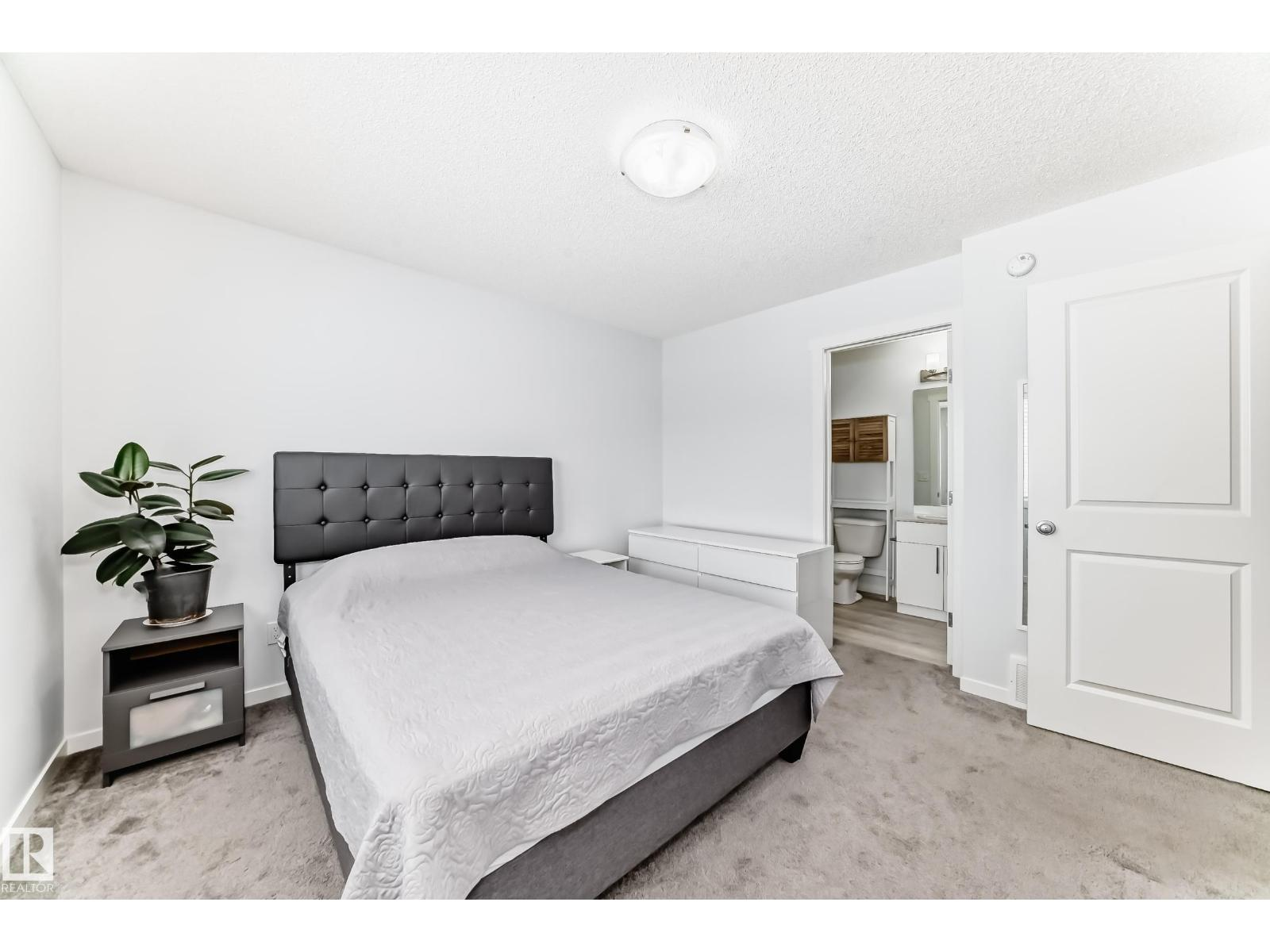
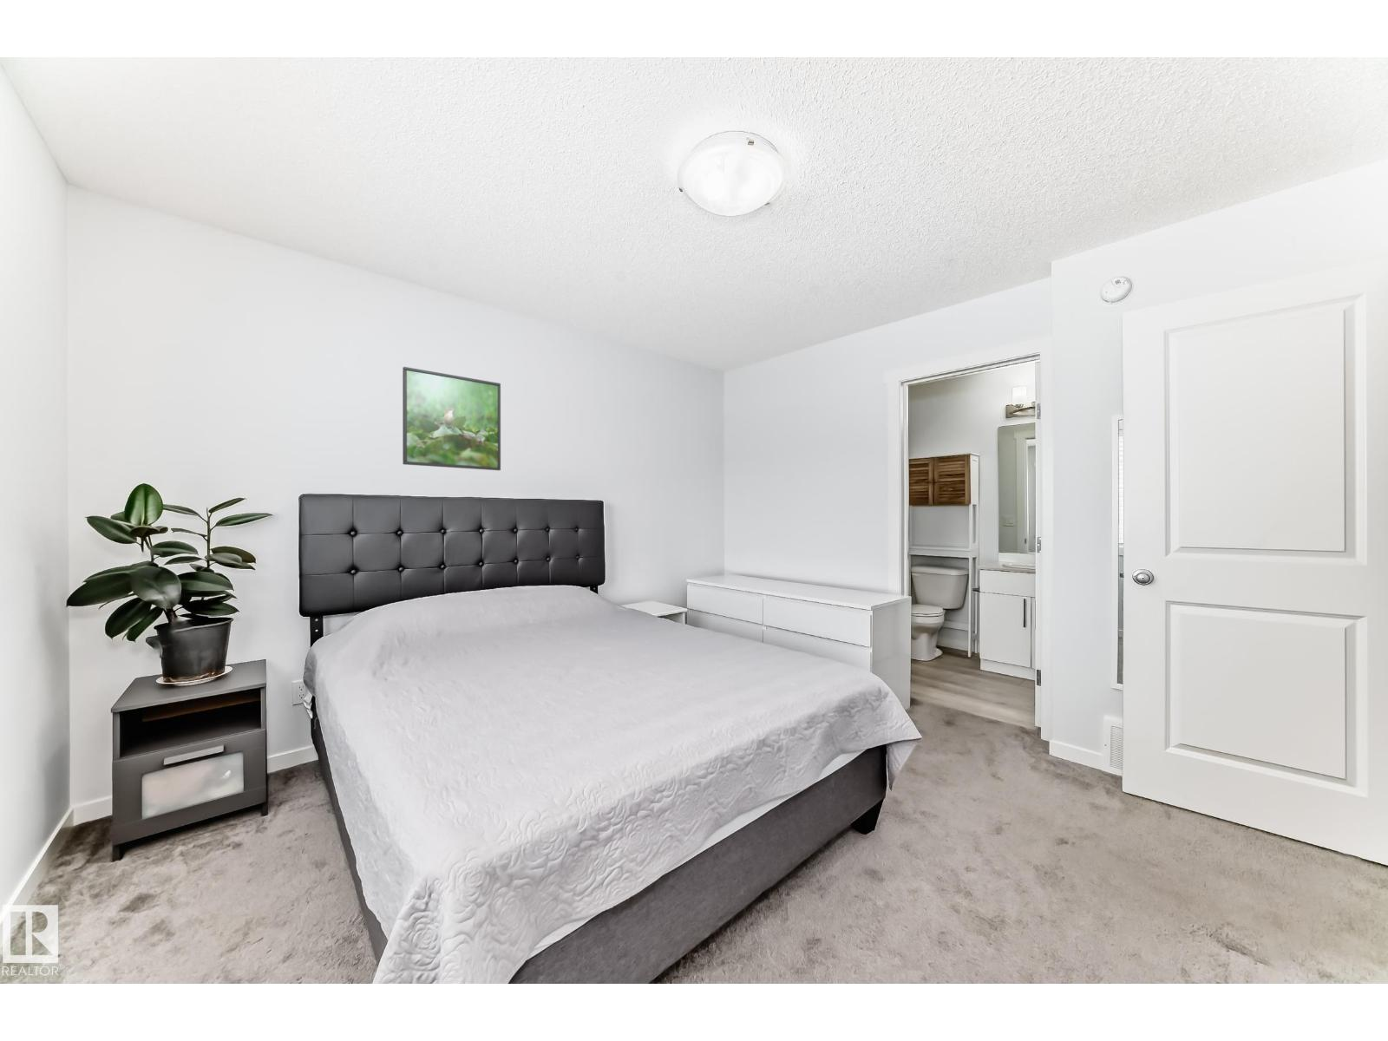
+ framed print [402,366,502,471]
